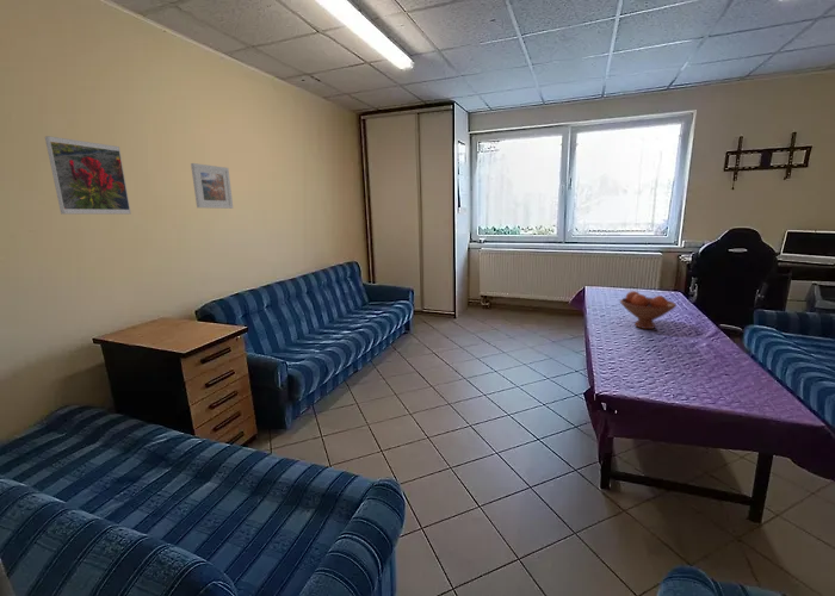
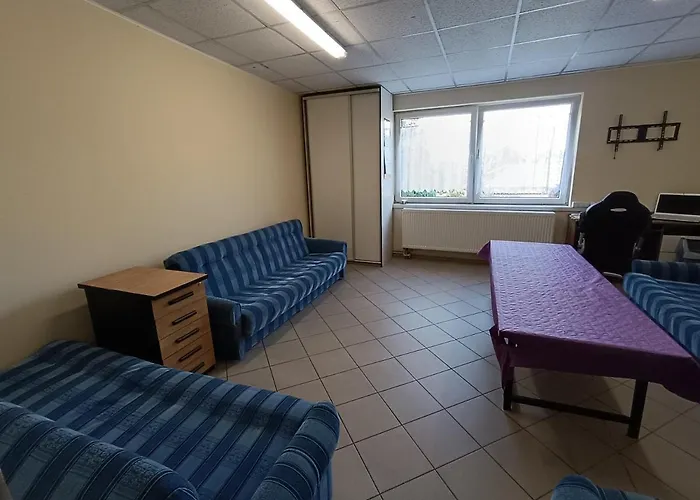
- fruit bowl [619,290,678,330]
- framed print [44,135,132,215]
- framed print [190,162,234,210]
